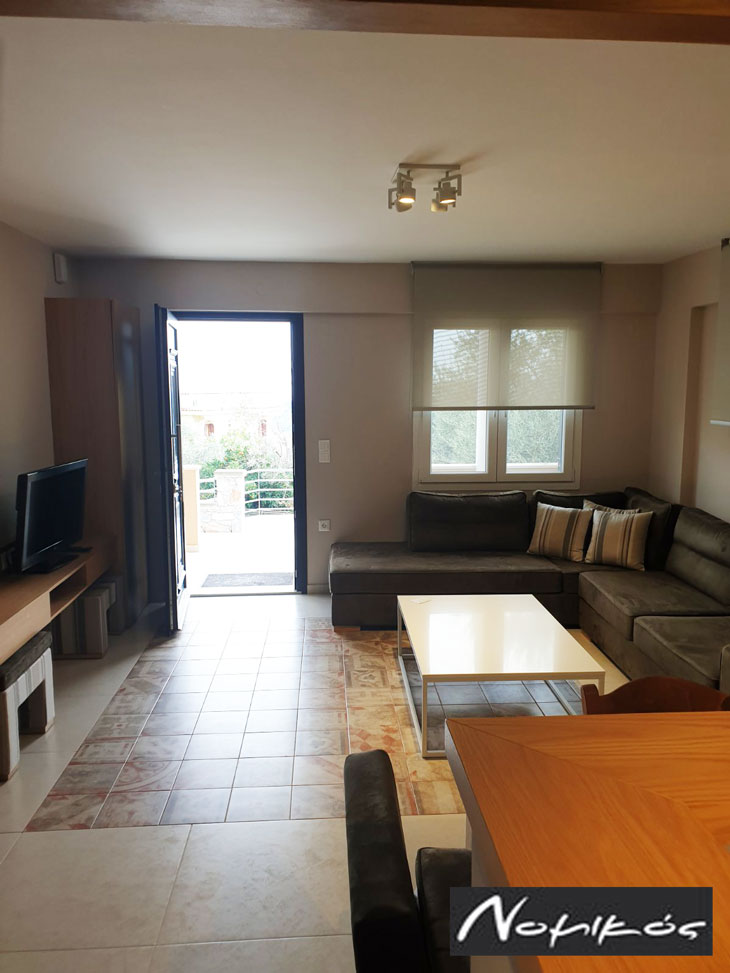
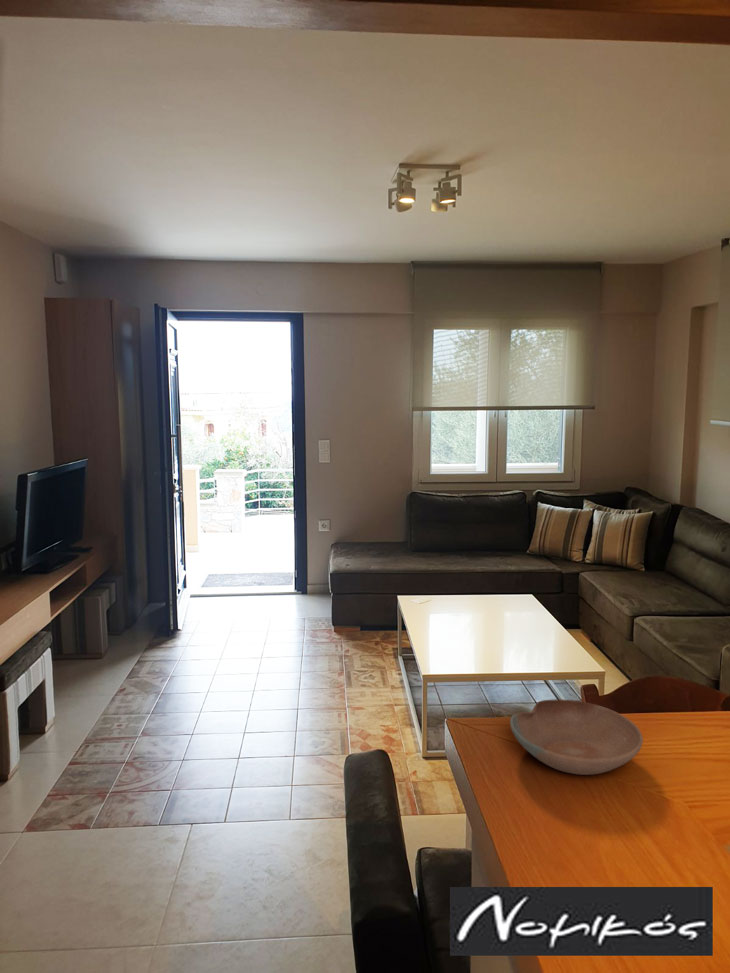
+ bowl [509,699,644,776]
